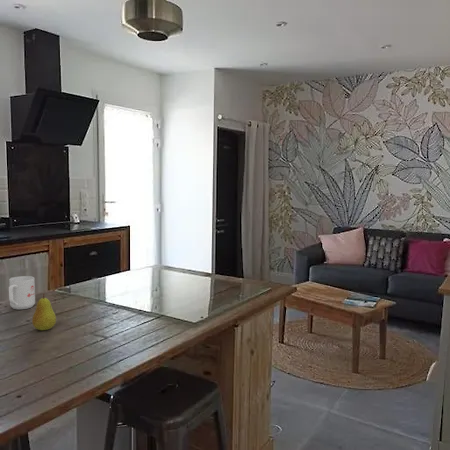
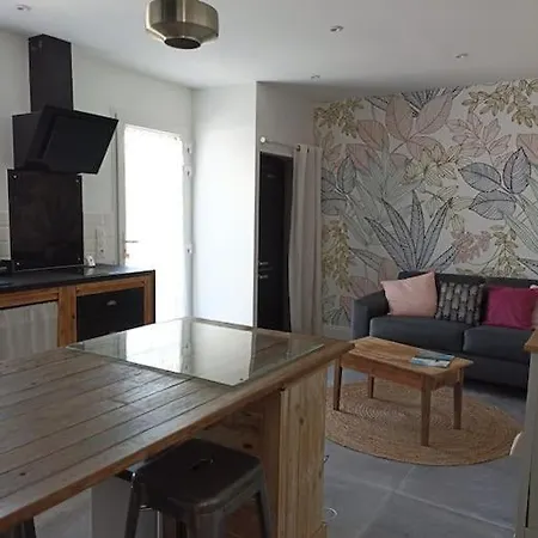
- mug [8,275,36,310]
- fruit [31,293,57,331]
